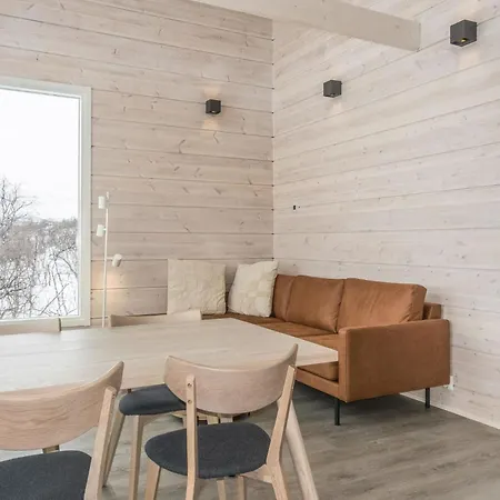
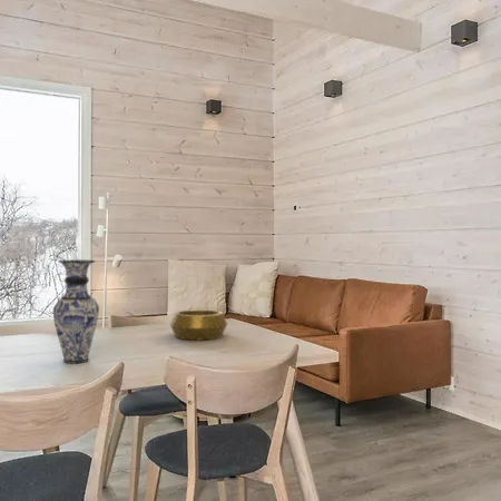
+ vase [51,258,100,365]
+ decorative bowl [169,308,228,342]
